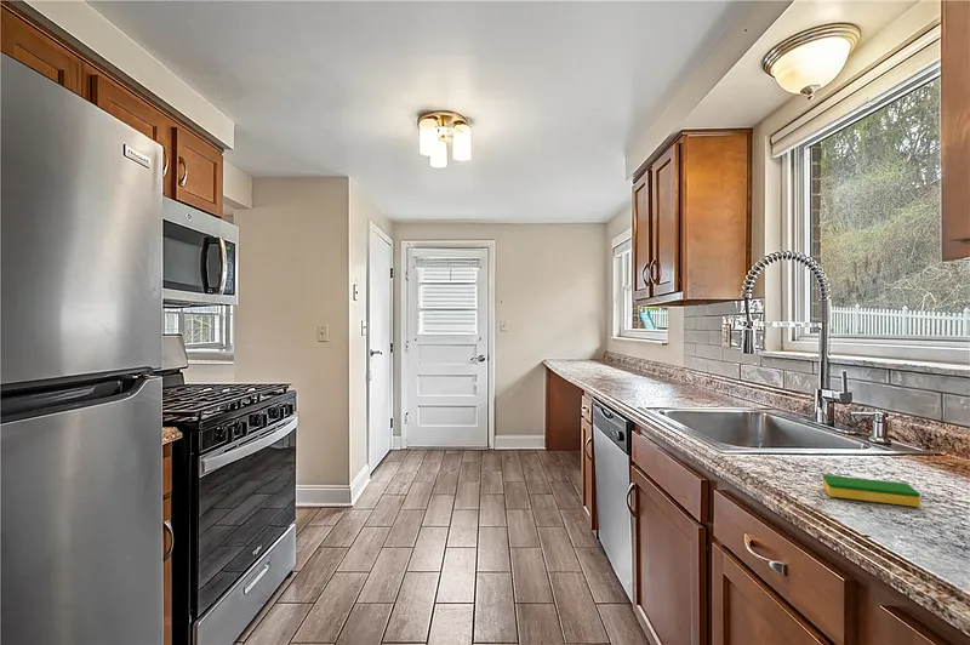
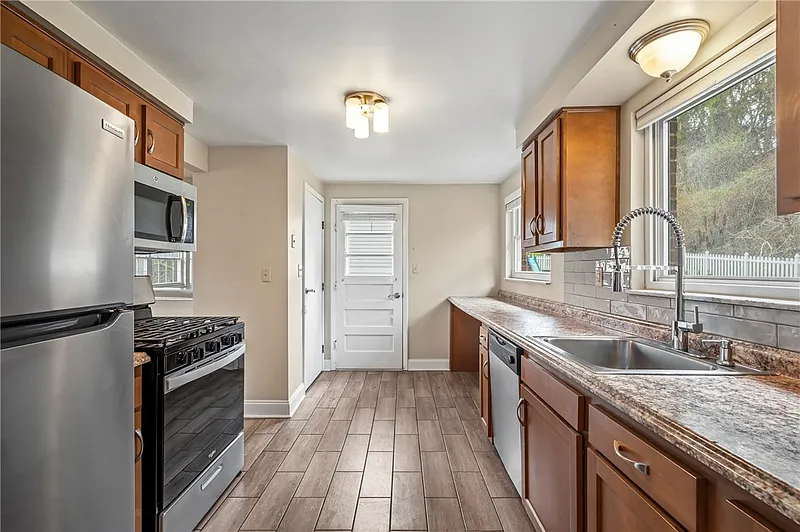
- dish sponge [822,474,921,508]
